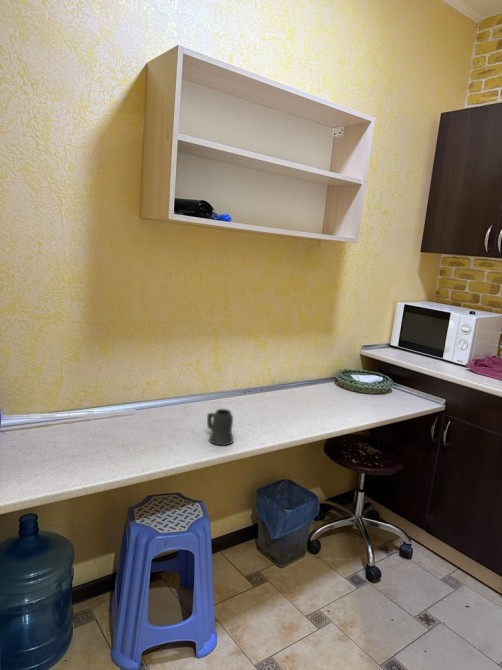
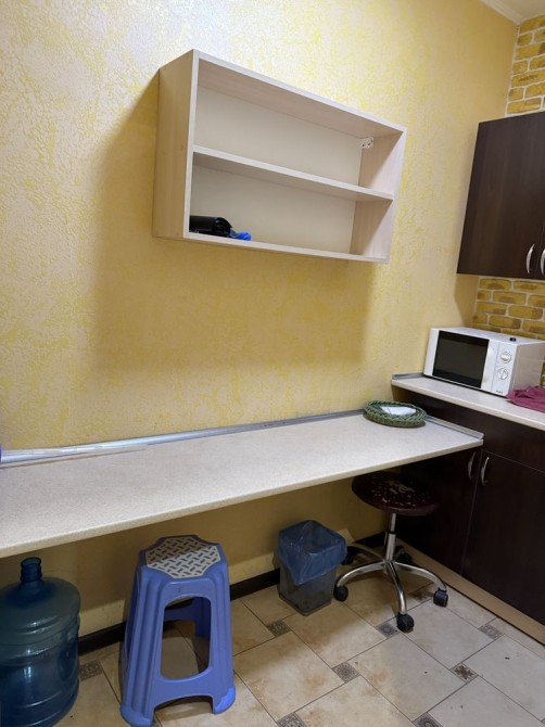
- mug [206,408,234,447]
